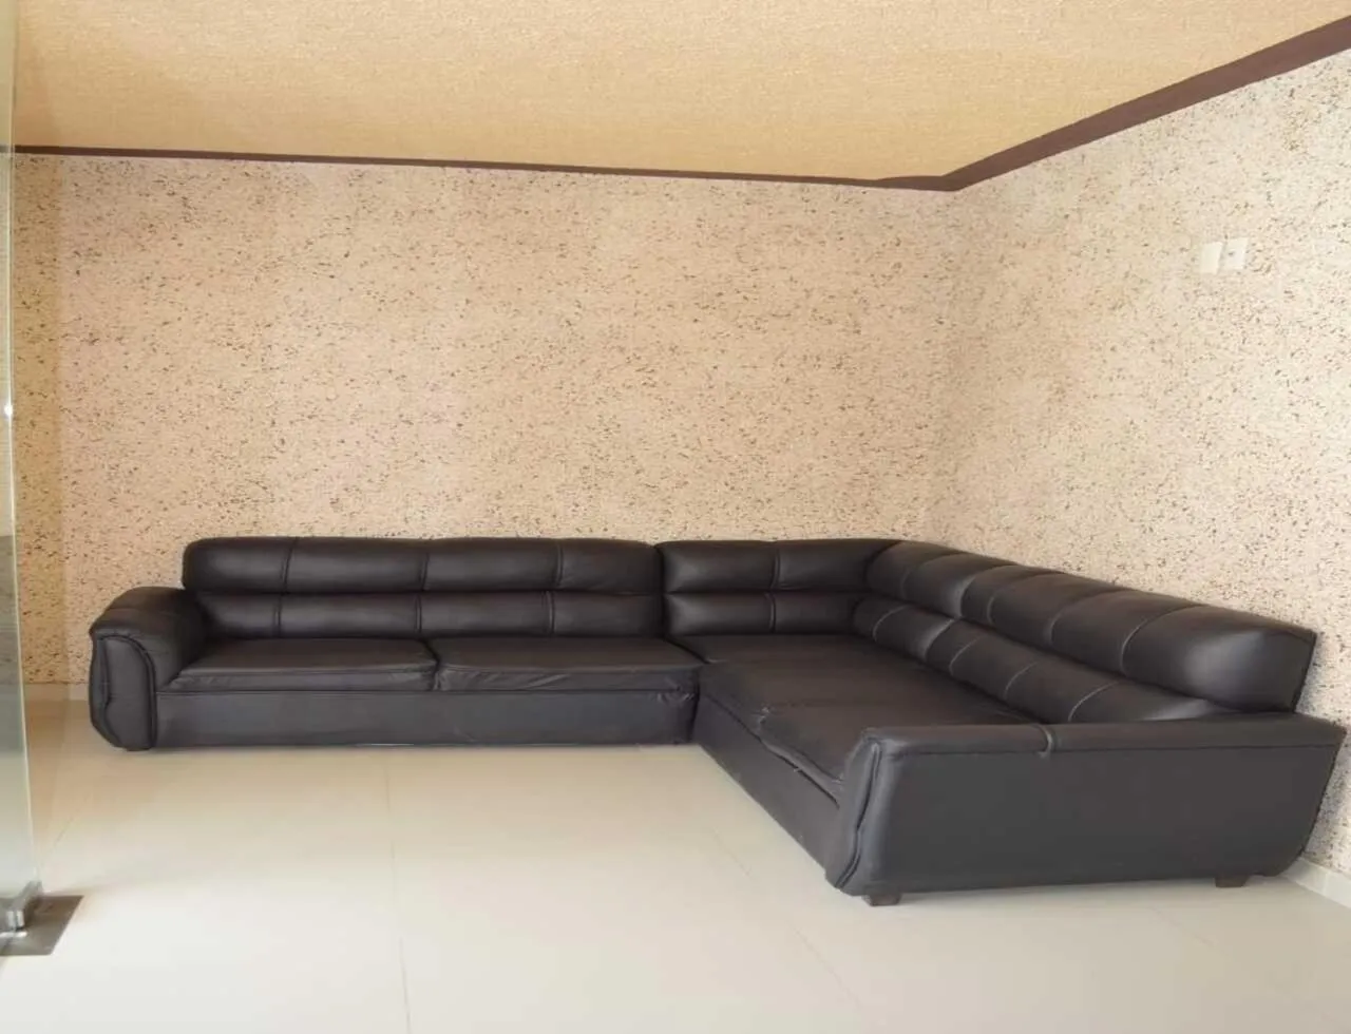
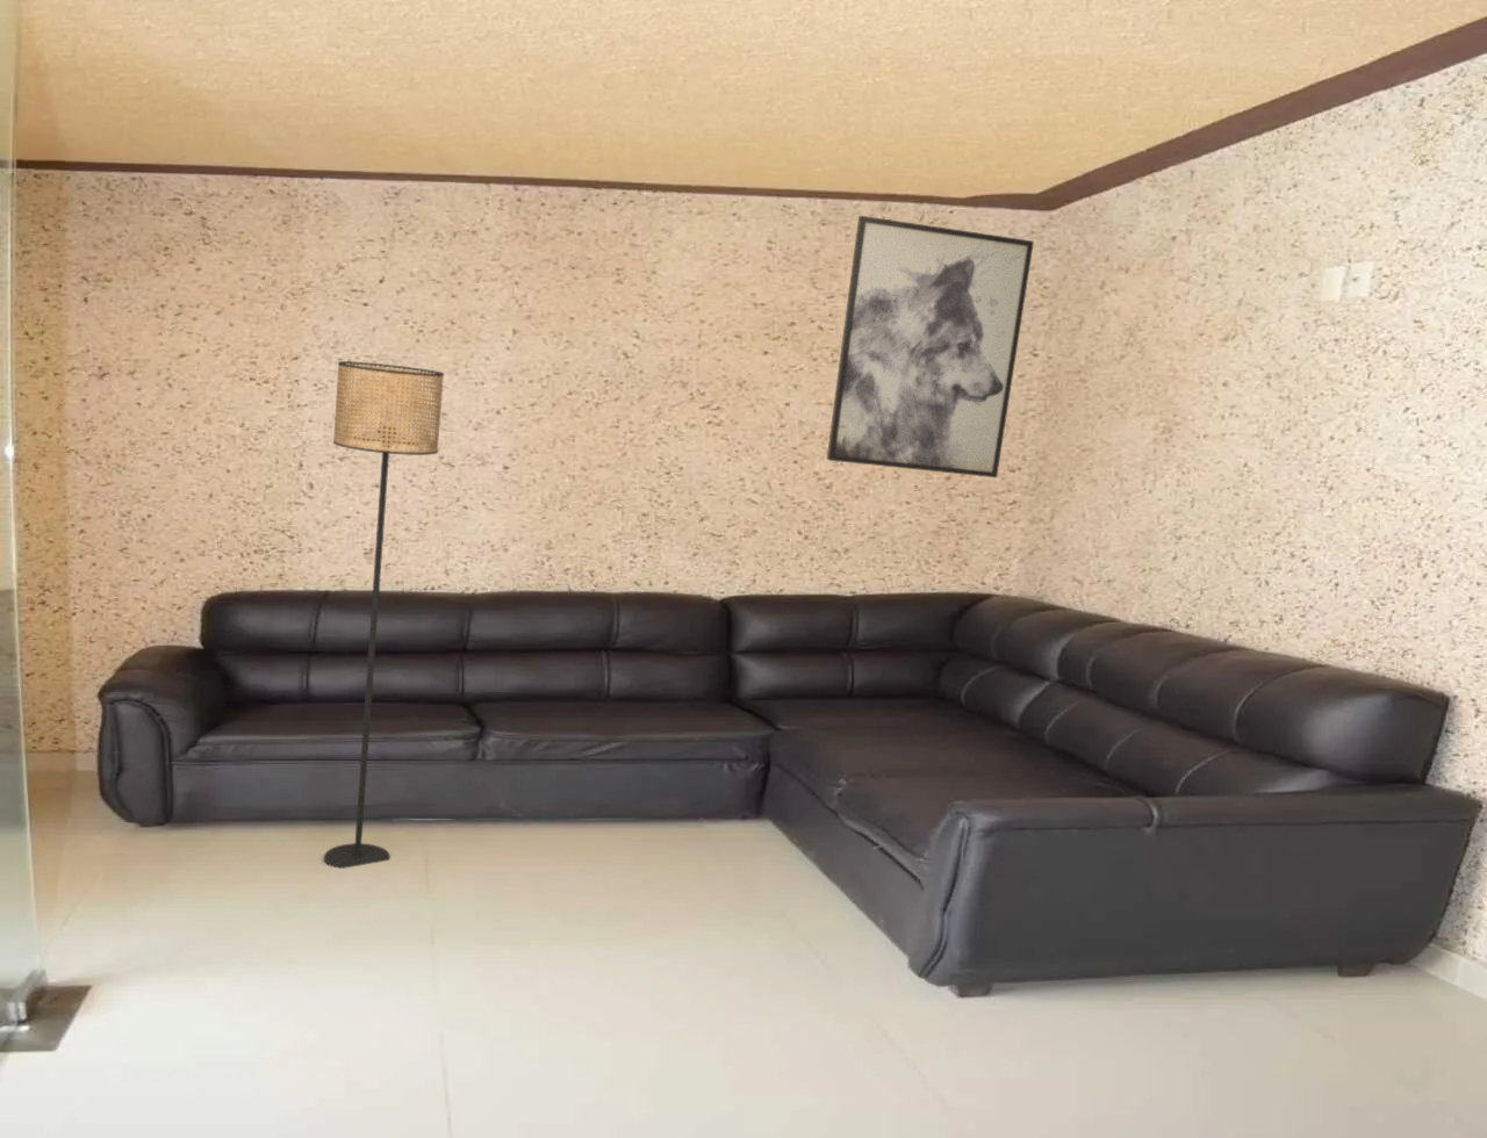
+ floor lamp [323,360,445,870]
+ wall art [826,215,1035,478]
